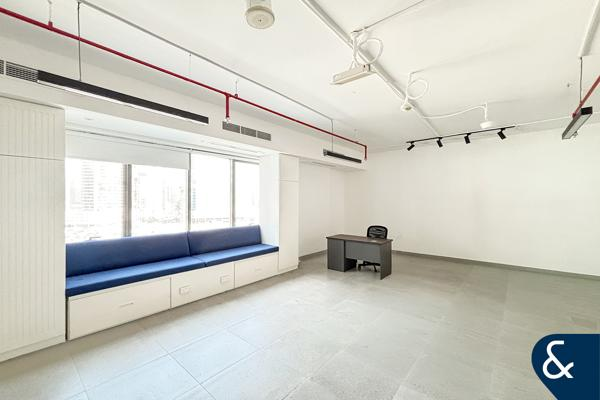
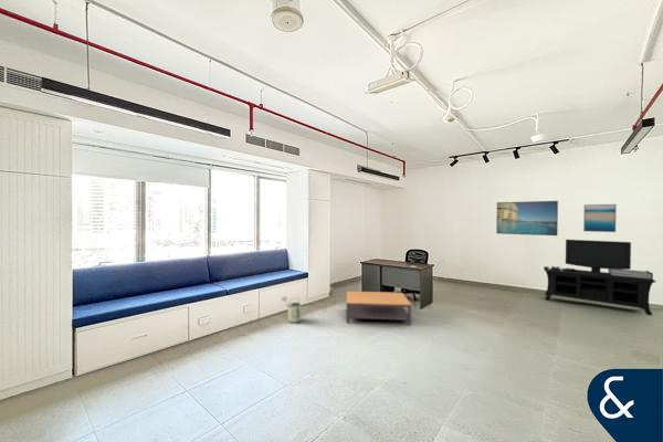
+ media console [543,239,657,316]
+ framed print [495,200,559,236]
+ watering can [281,295,302,325]
+ coffee table [346,291,412,326]
+ wall art [582,203,618,233]
